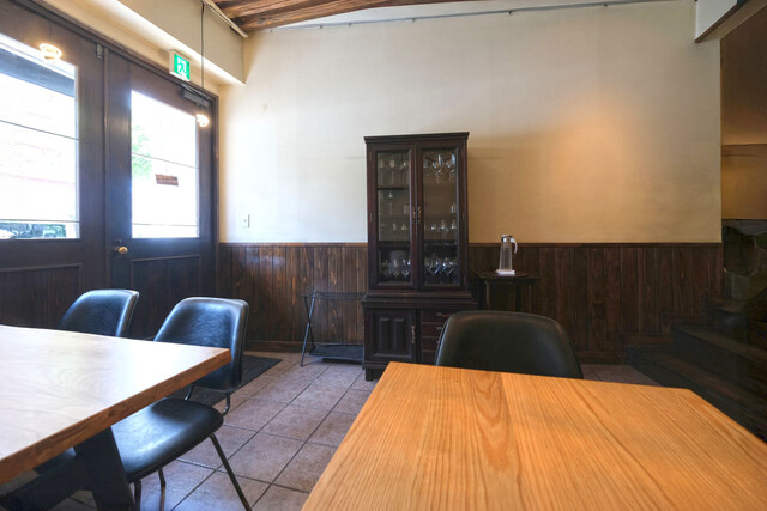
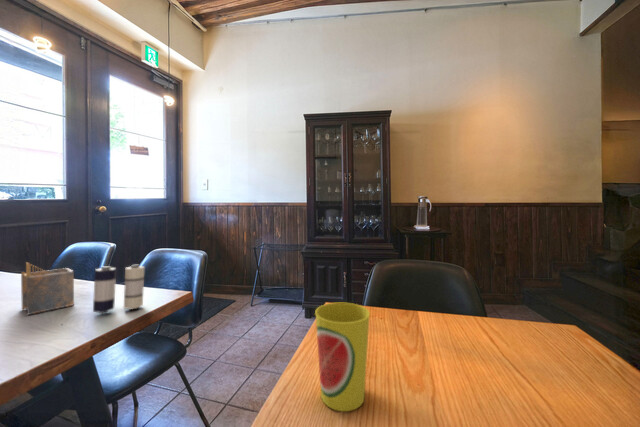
+ cup [314,302,371,412]
+ napkin holder [20,261,75,316]
+ candle [60,264,145,326]
